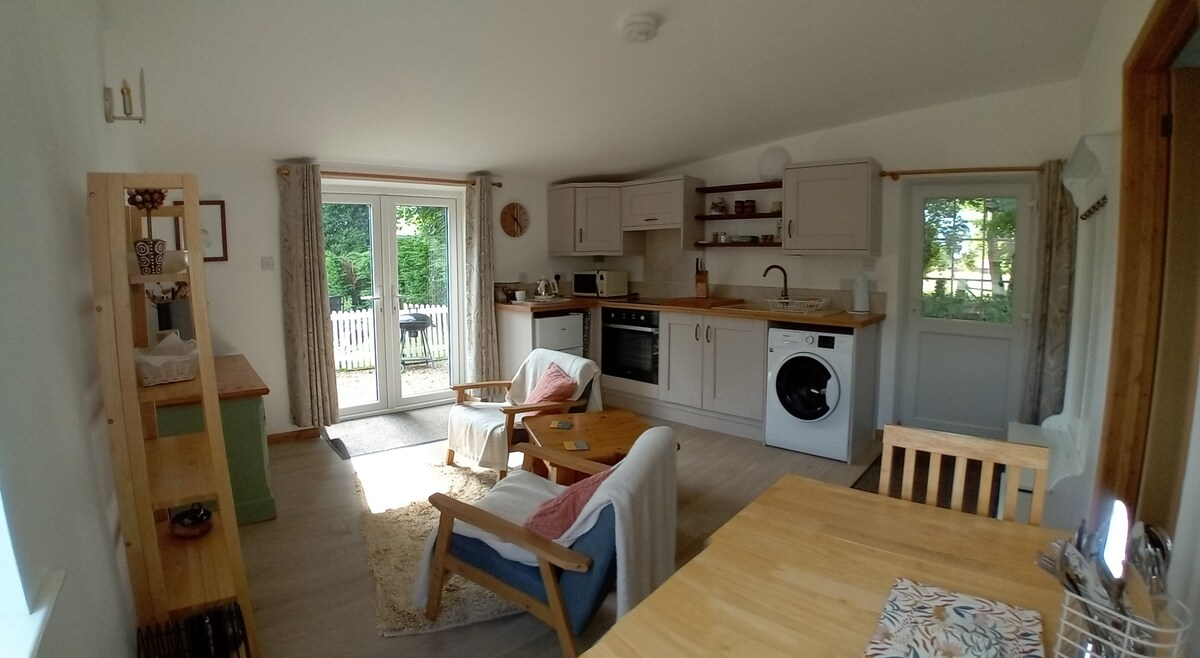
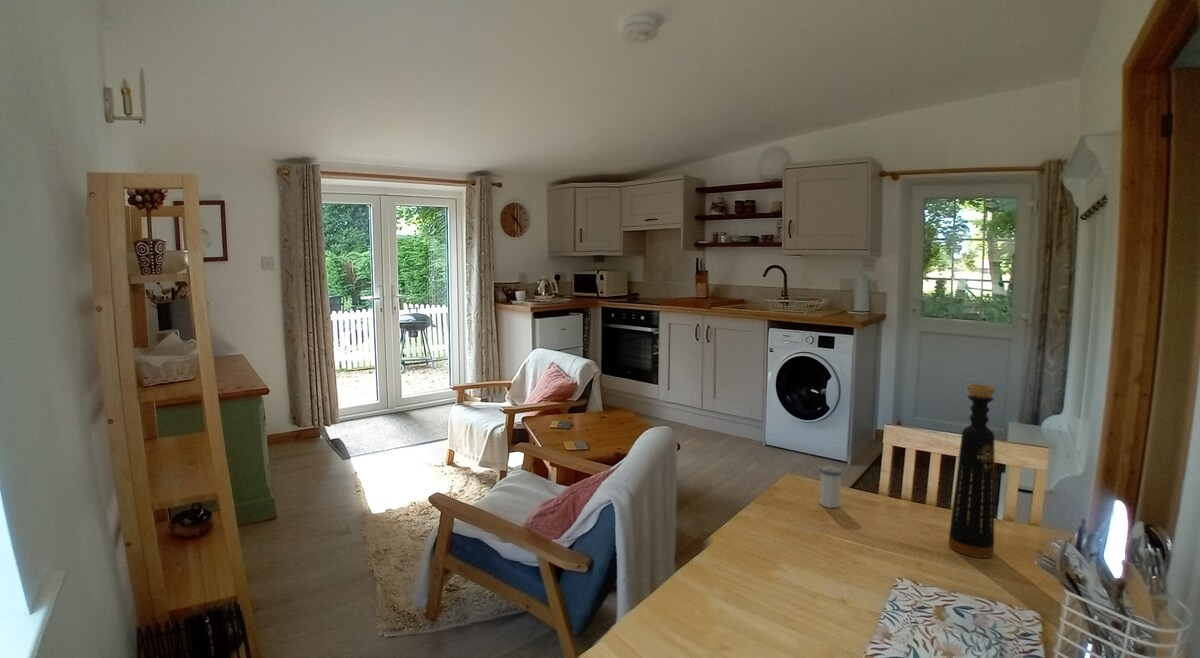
+ salt shaker [818,465,843,509]
+ bottle [948,383,997,559]
